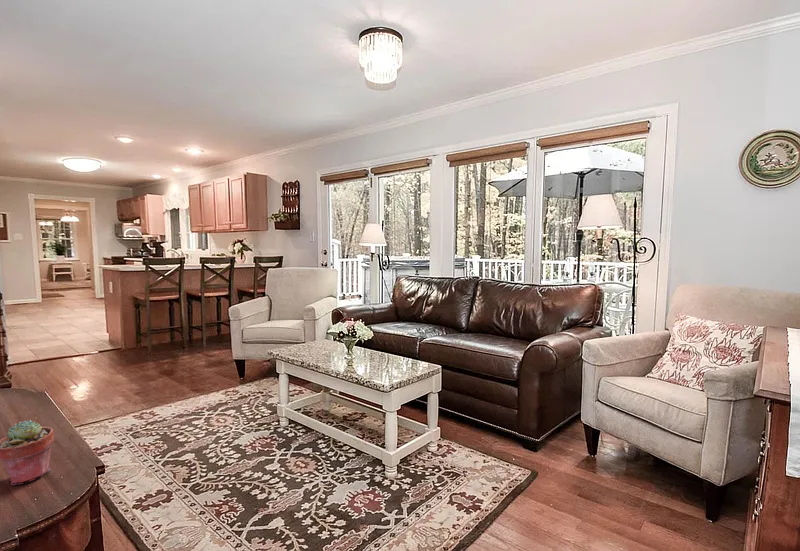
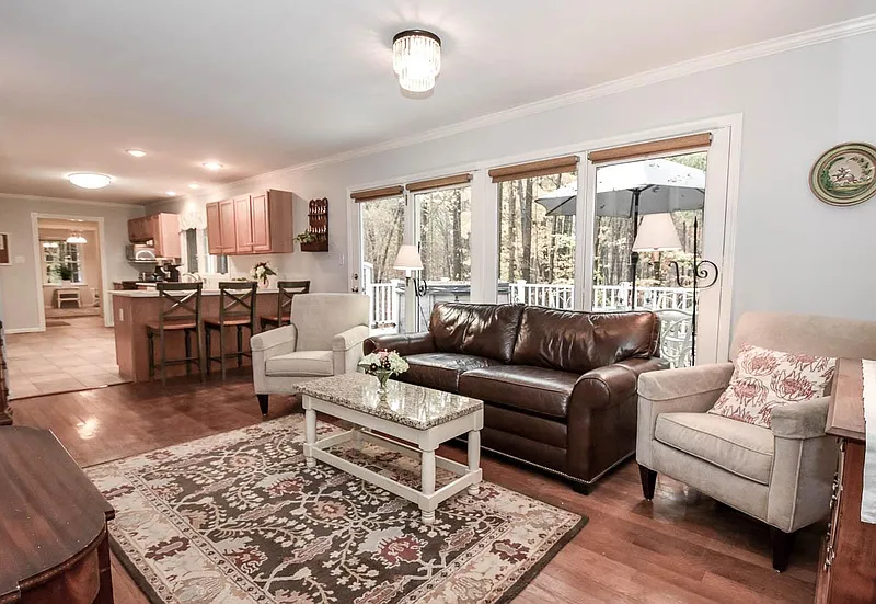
- potted succulent [0,419,55,486]
